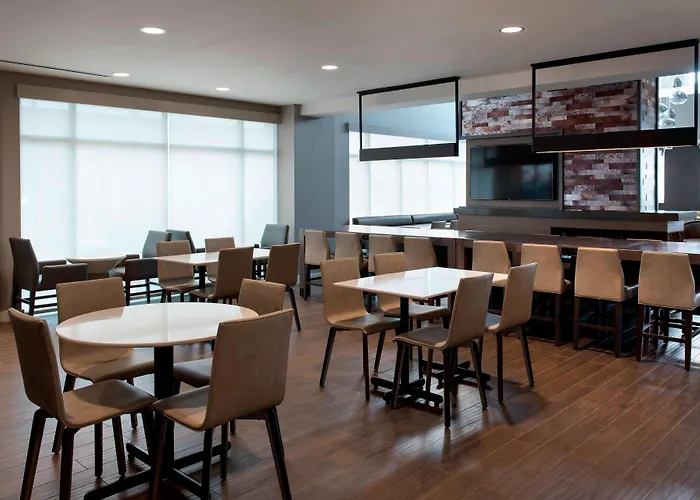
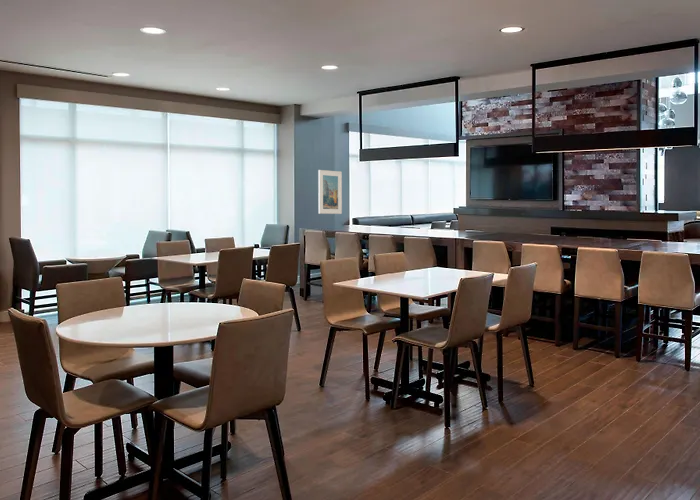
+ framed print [317,169,343,215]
